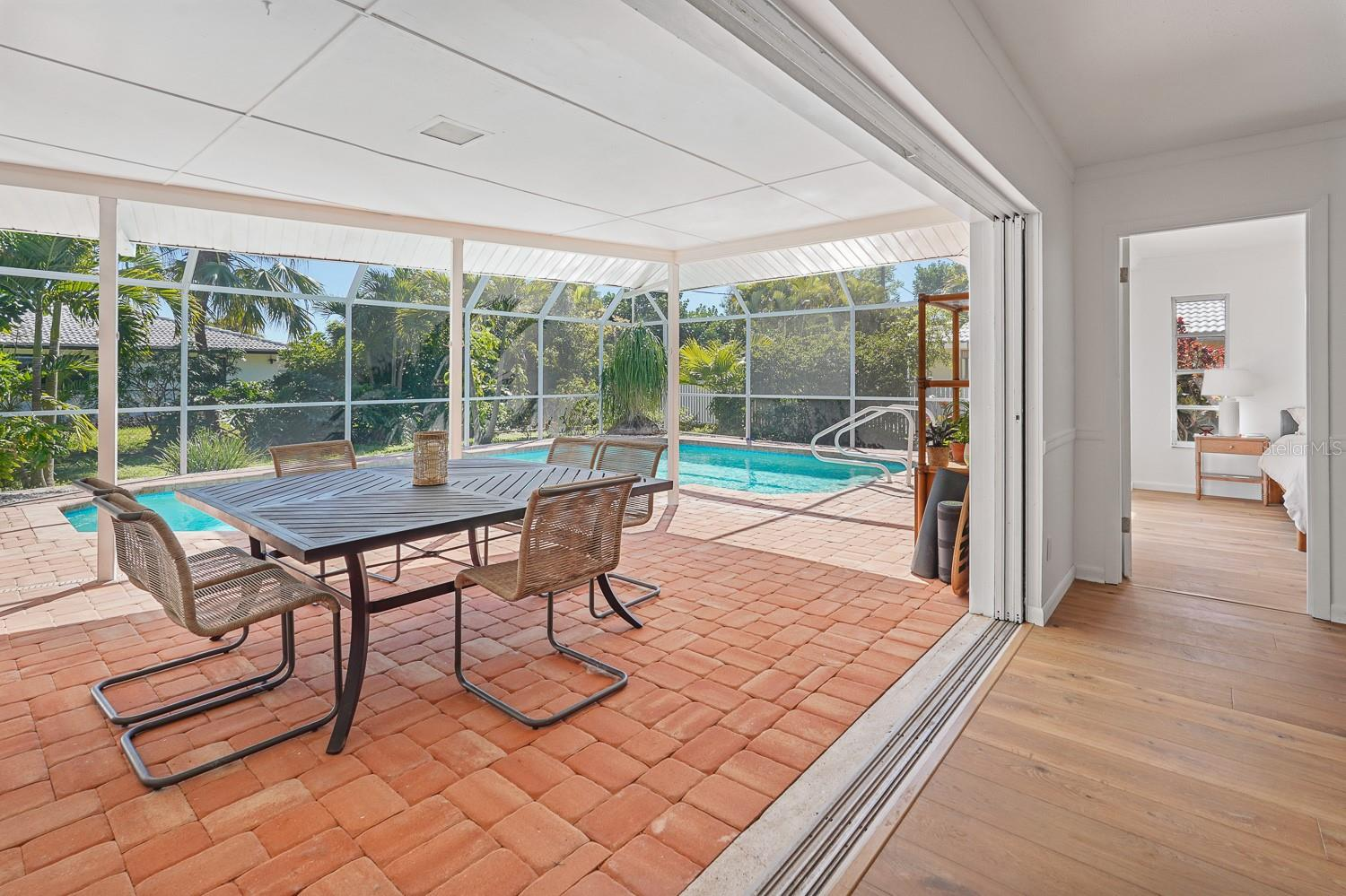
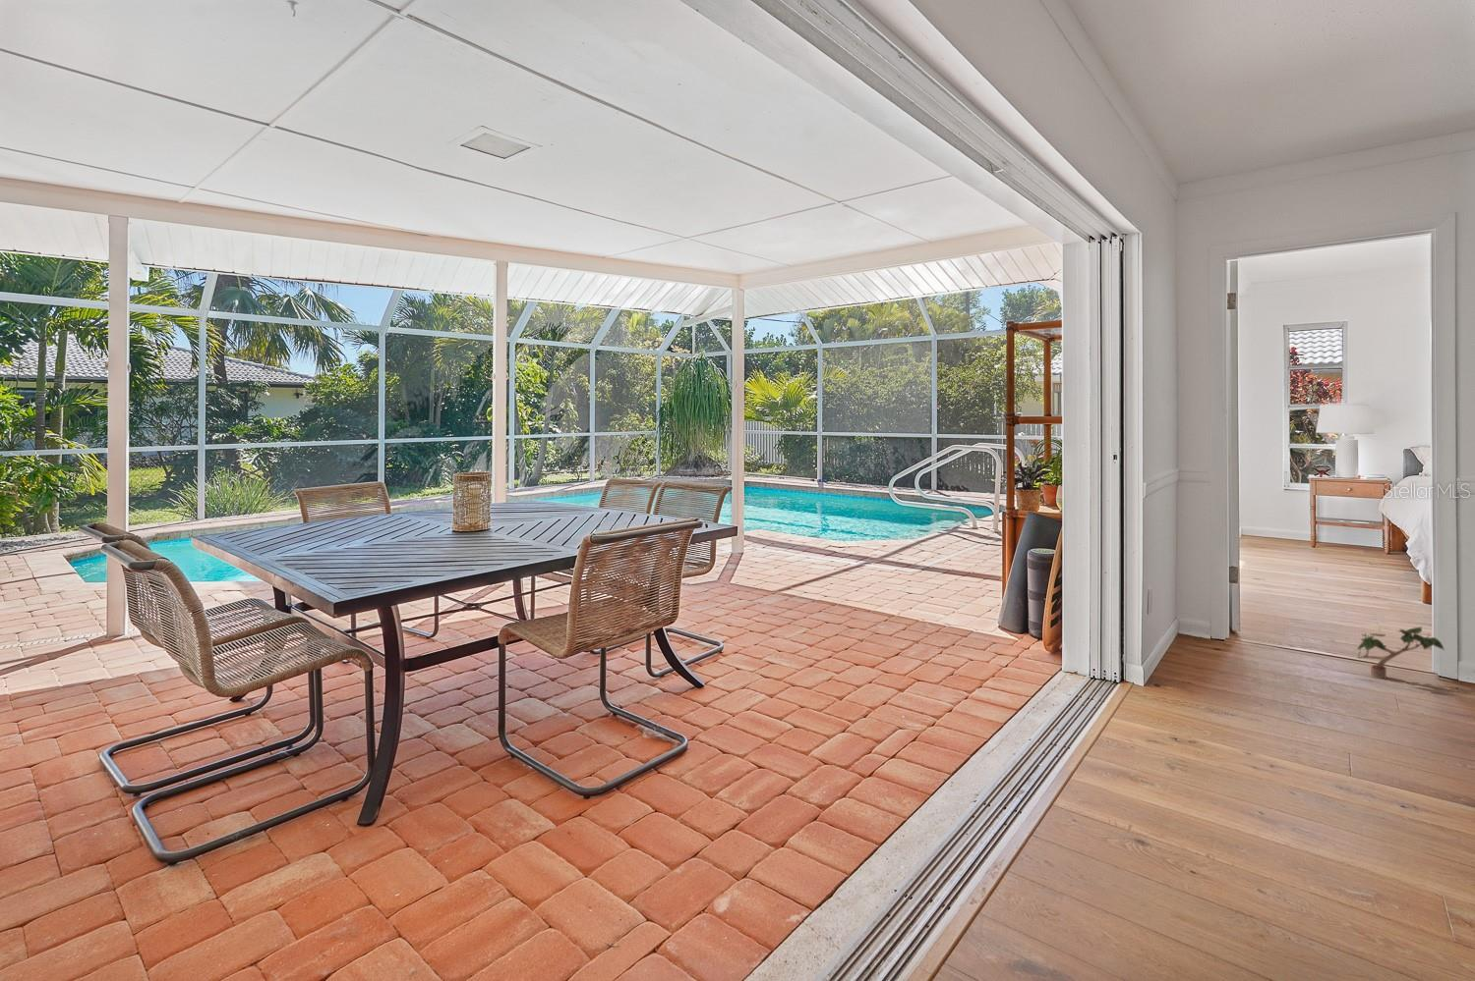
+ potted plant [1356,625,1445,680]
